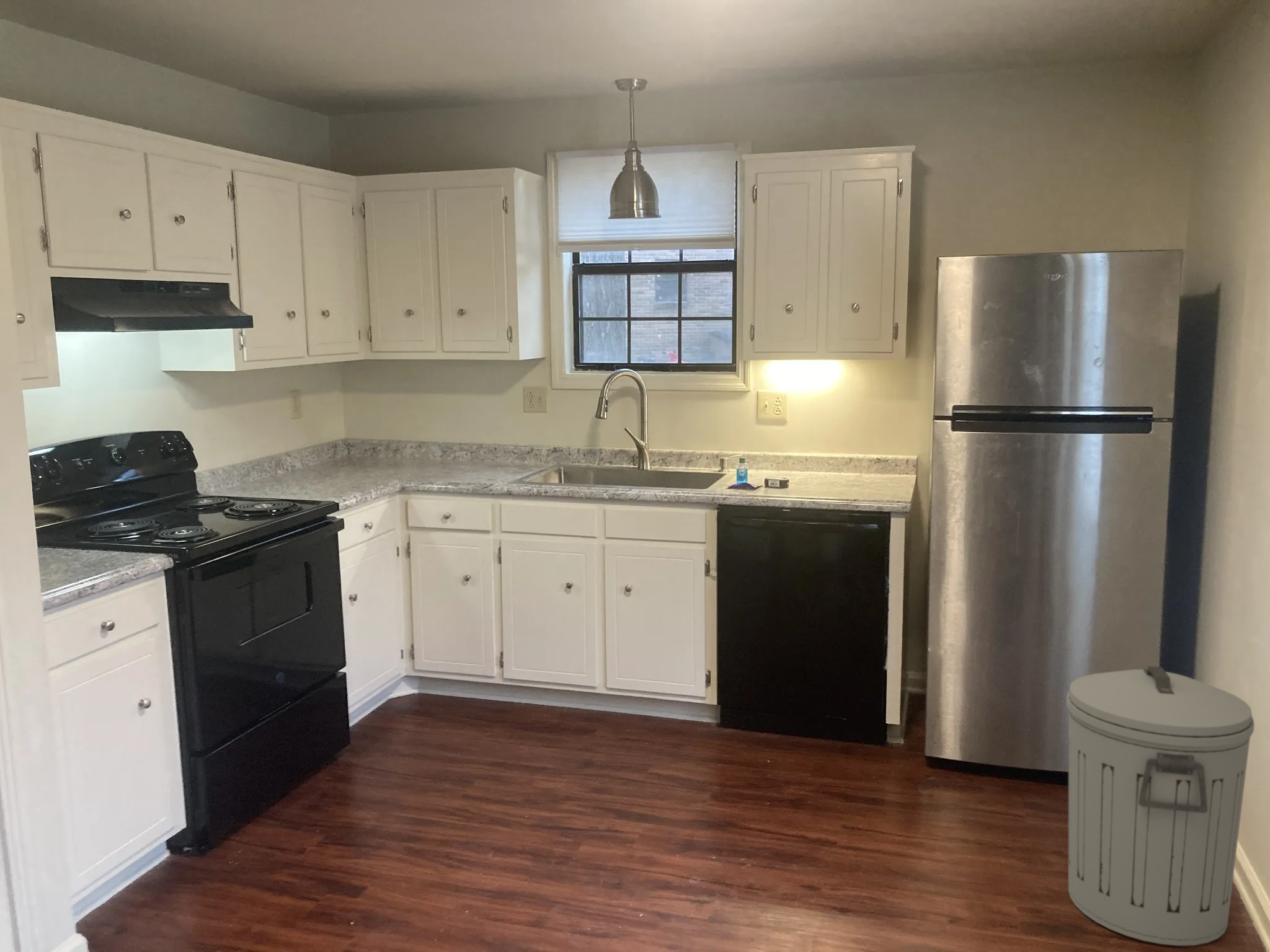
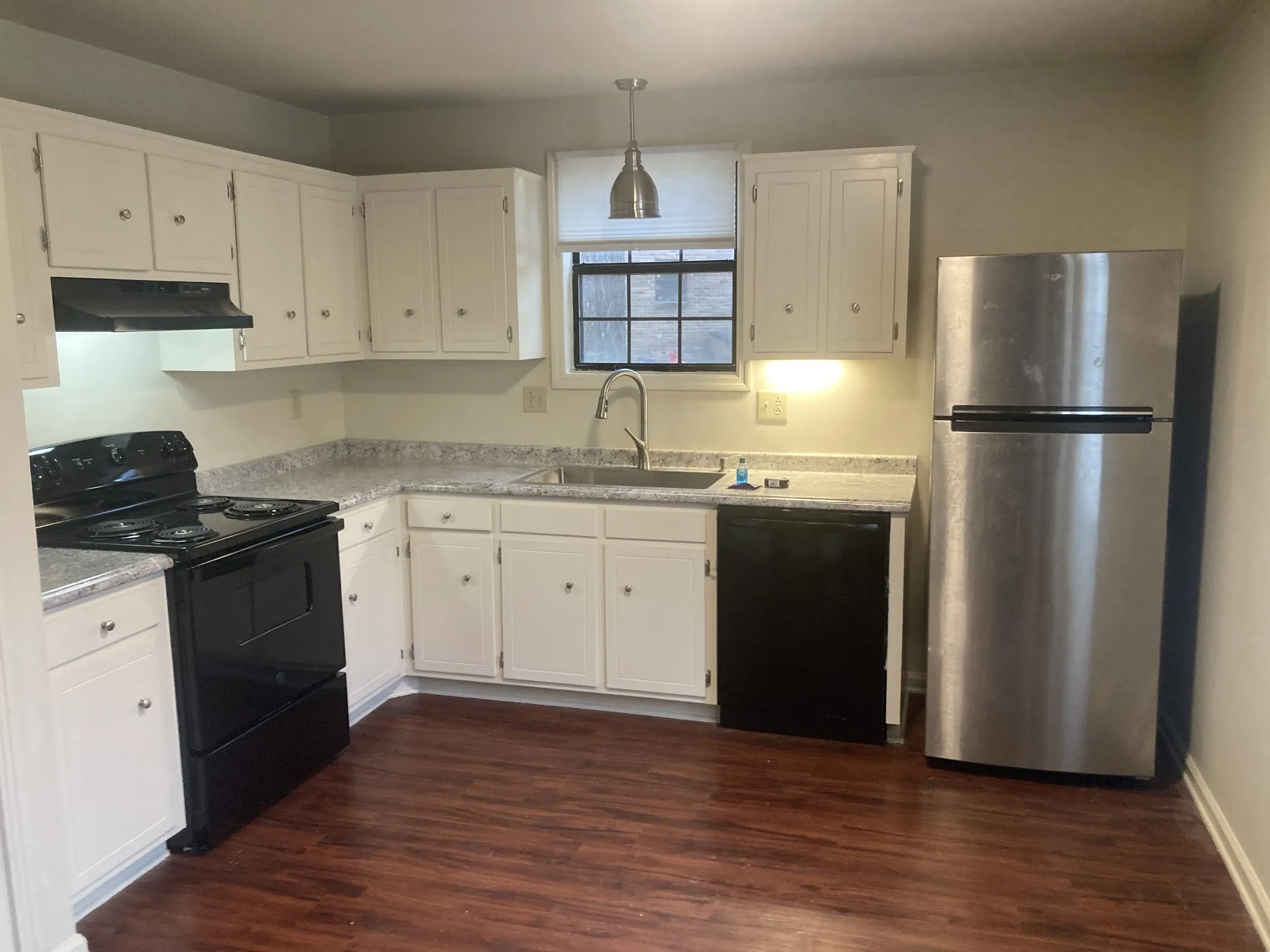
- trash can [1065,666,1255,946]
